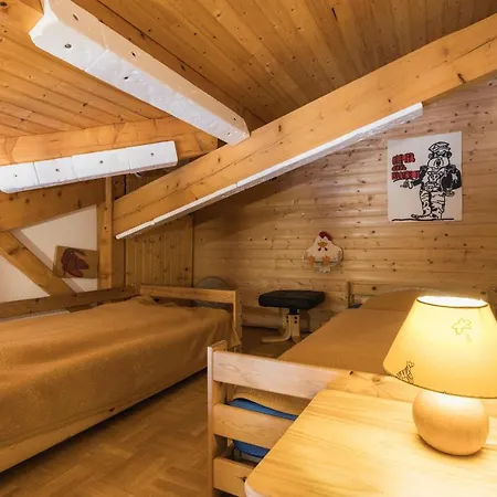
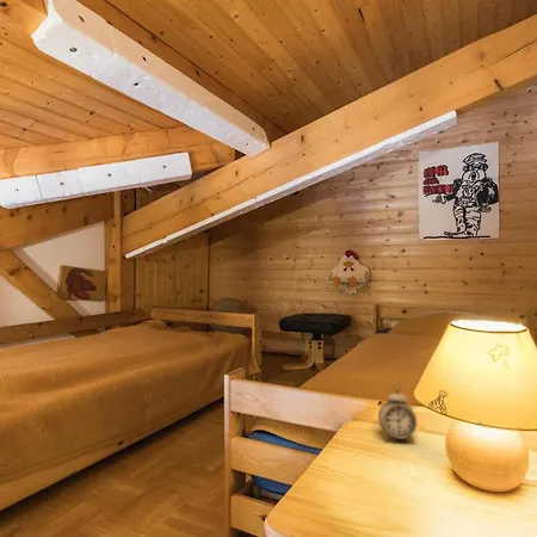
+ alarm clock [377,382,419,444]
